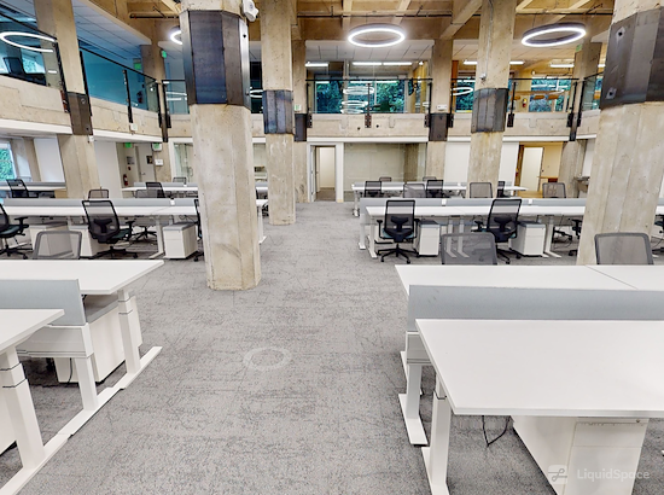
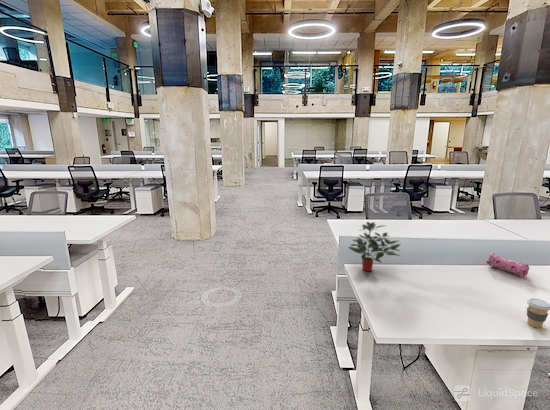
+ coffee cup [526,297,550,329]
+ potted plant [347,221,402,272]
+ pencil case [486,252,530,278]
